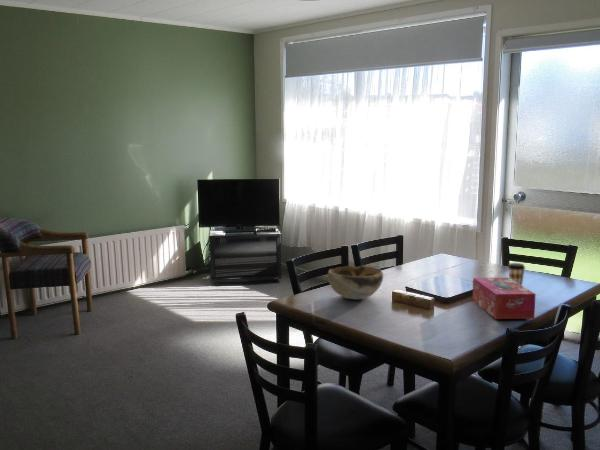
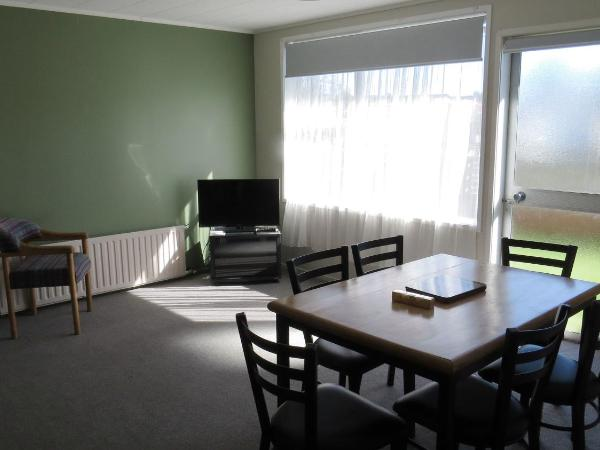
- coffee cup [507,262,526,286]
- tissue box [472,277,536,320]
- decorative bowl [327,265,384,300]
